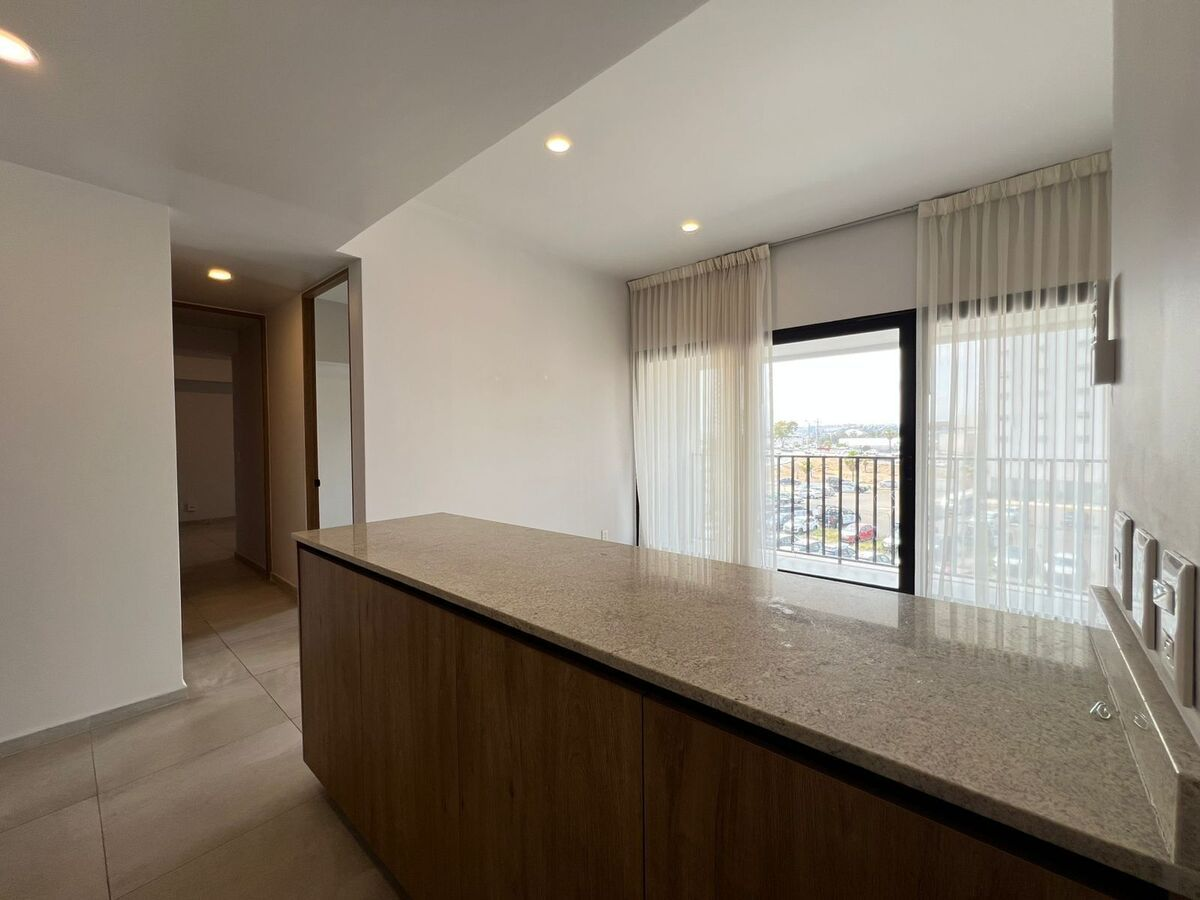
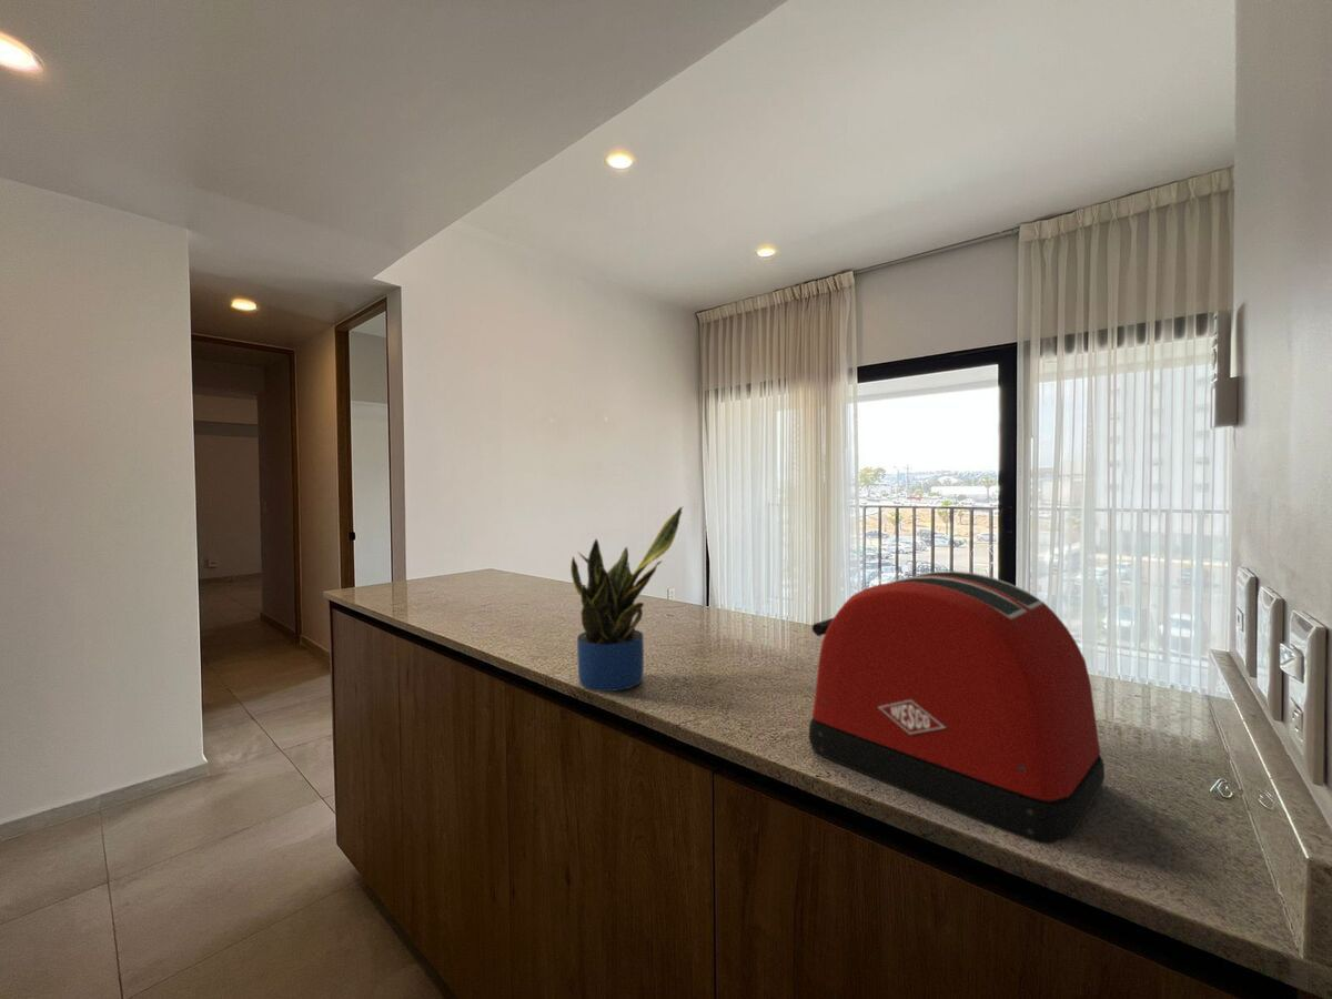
+ potted plant [569,506,684,693]
+ toaster [808,569,1106,846]
